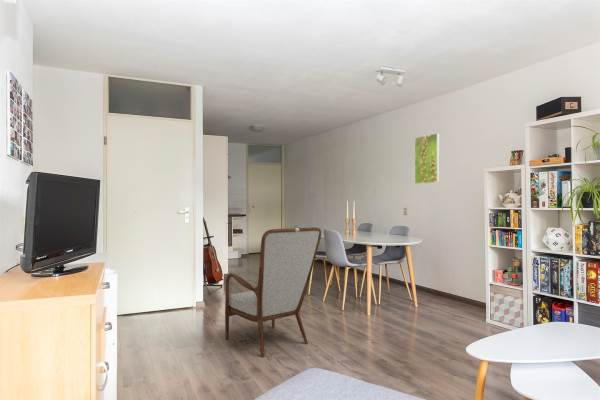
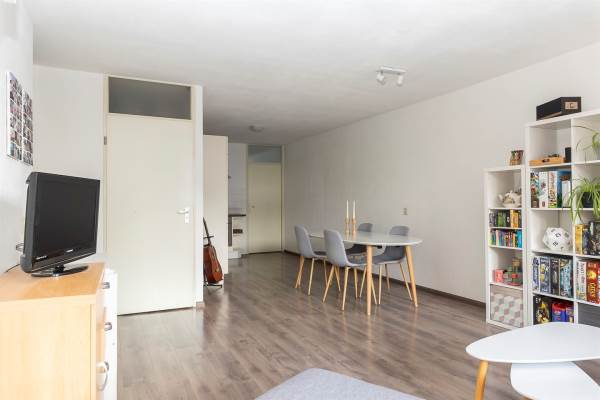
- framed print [414,132,440,185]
- armchair [224,226,322,358]
